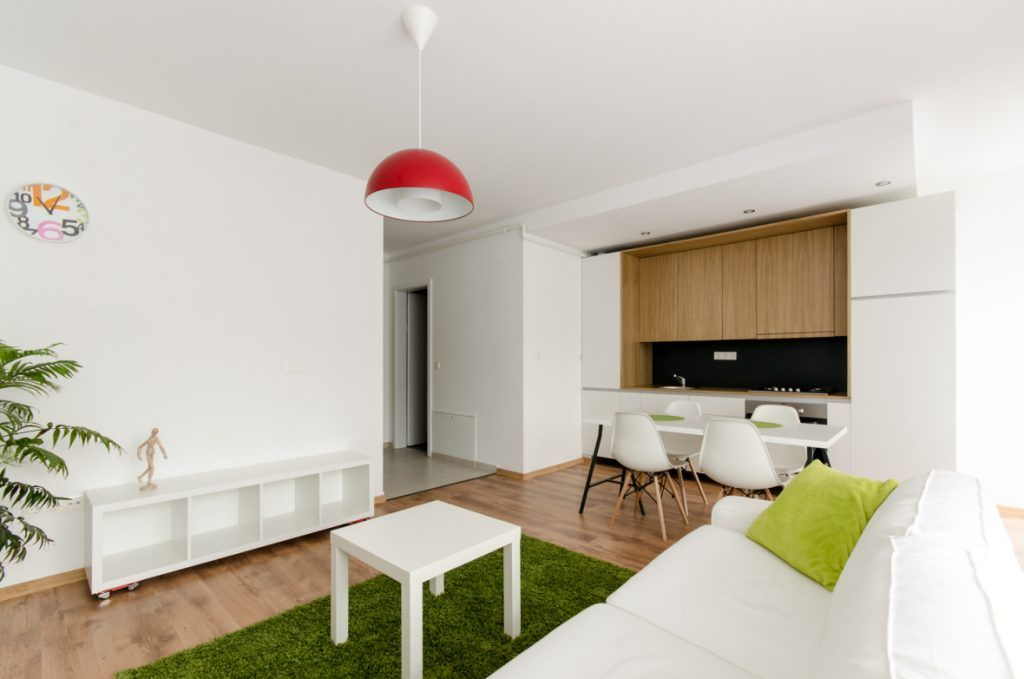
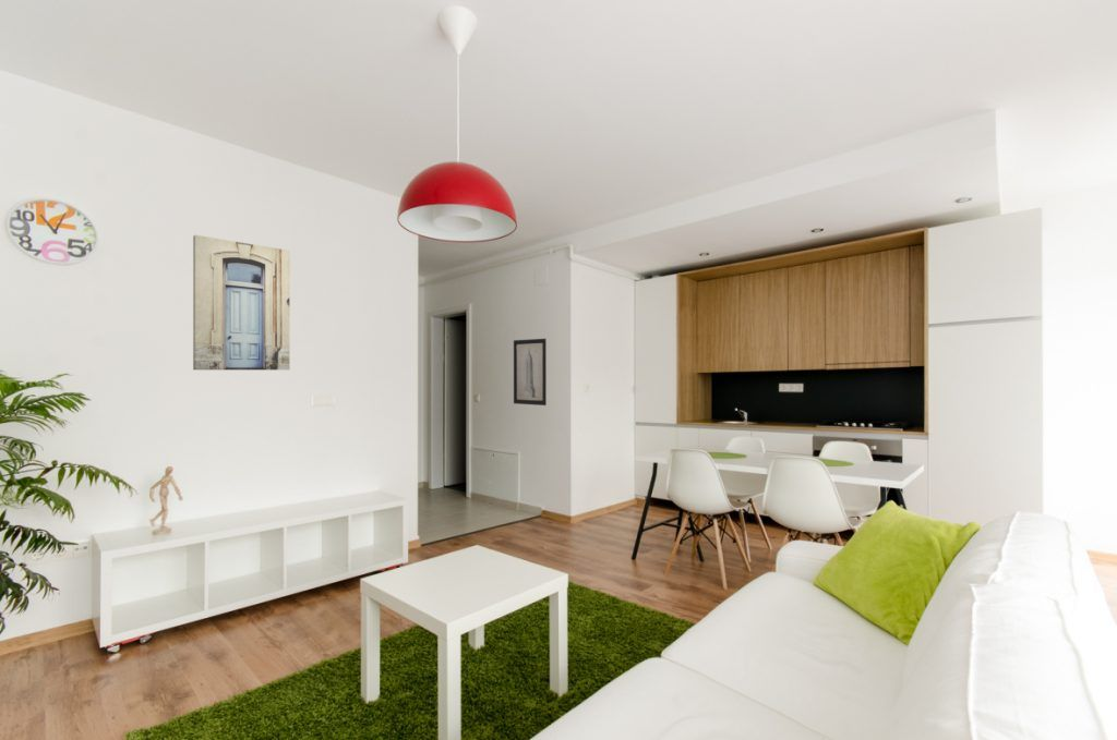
+ wall art [192,234,291,371]
+ wall art [513,338,548,407]
